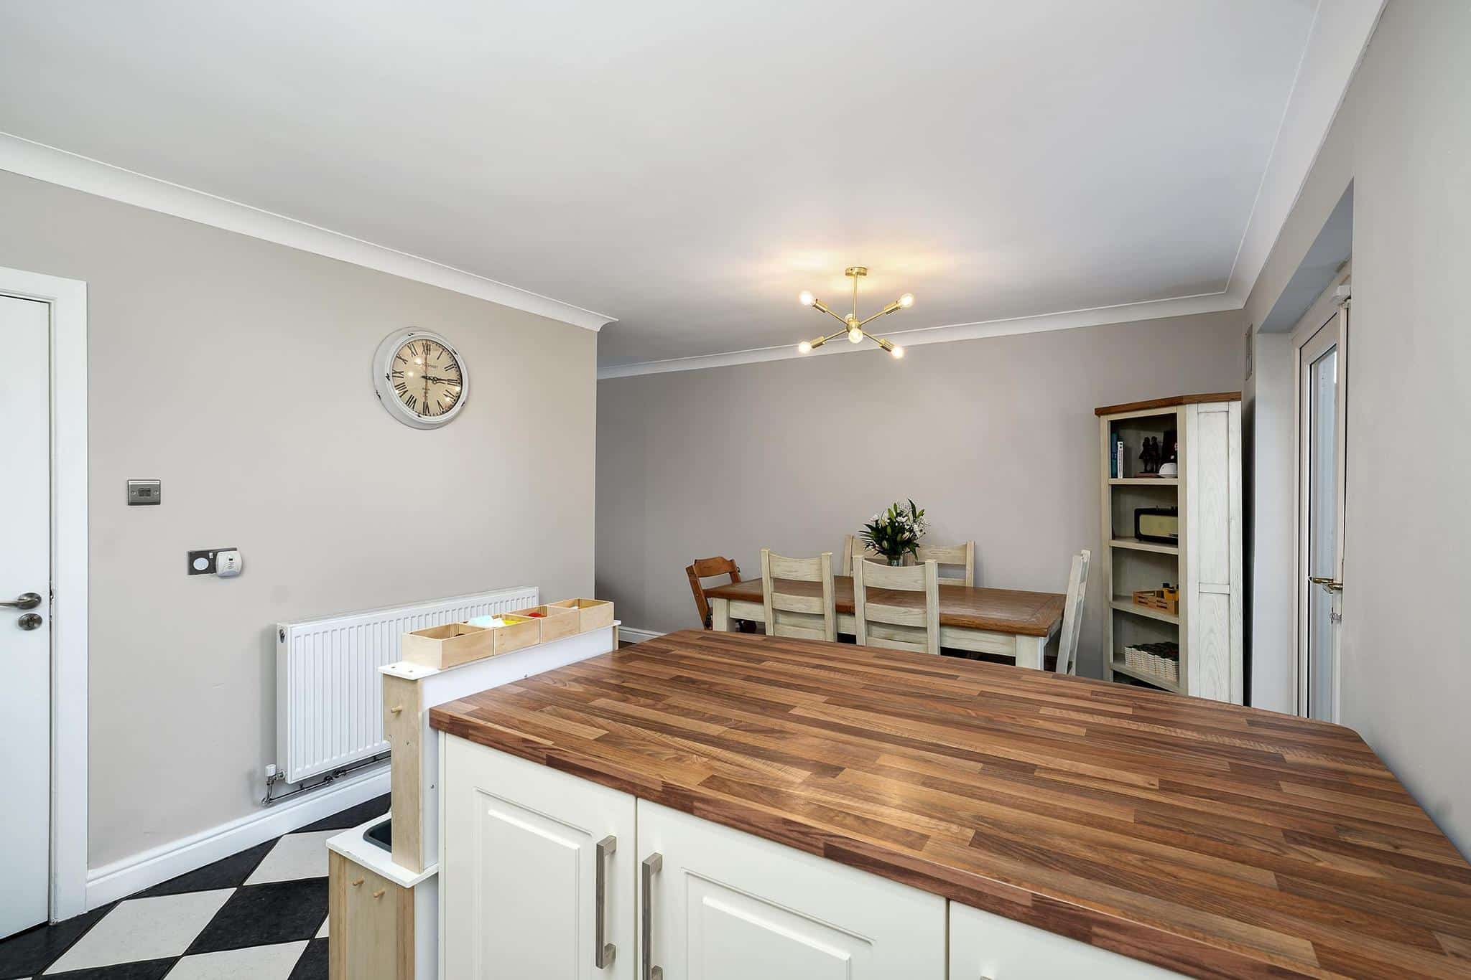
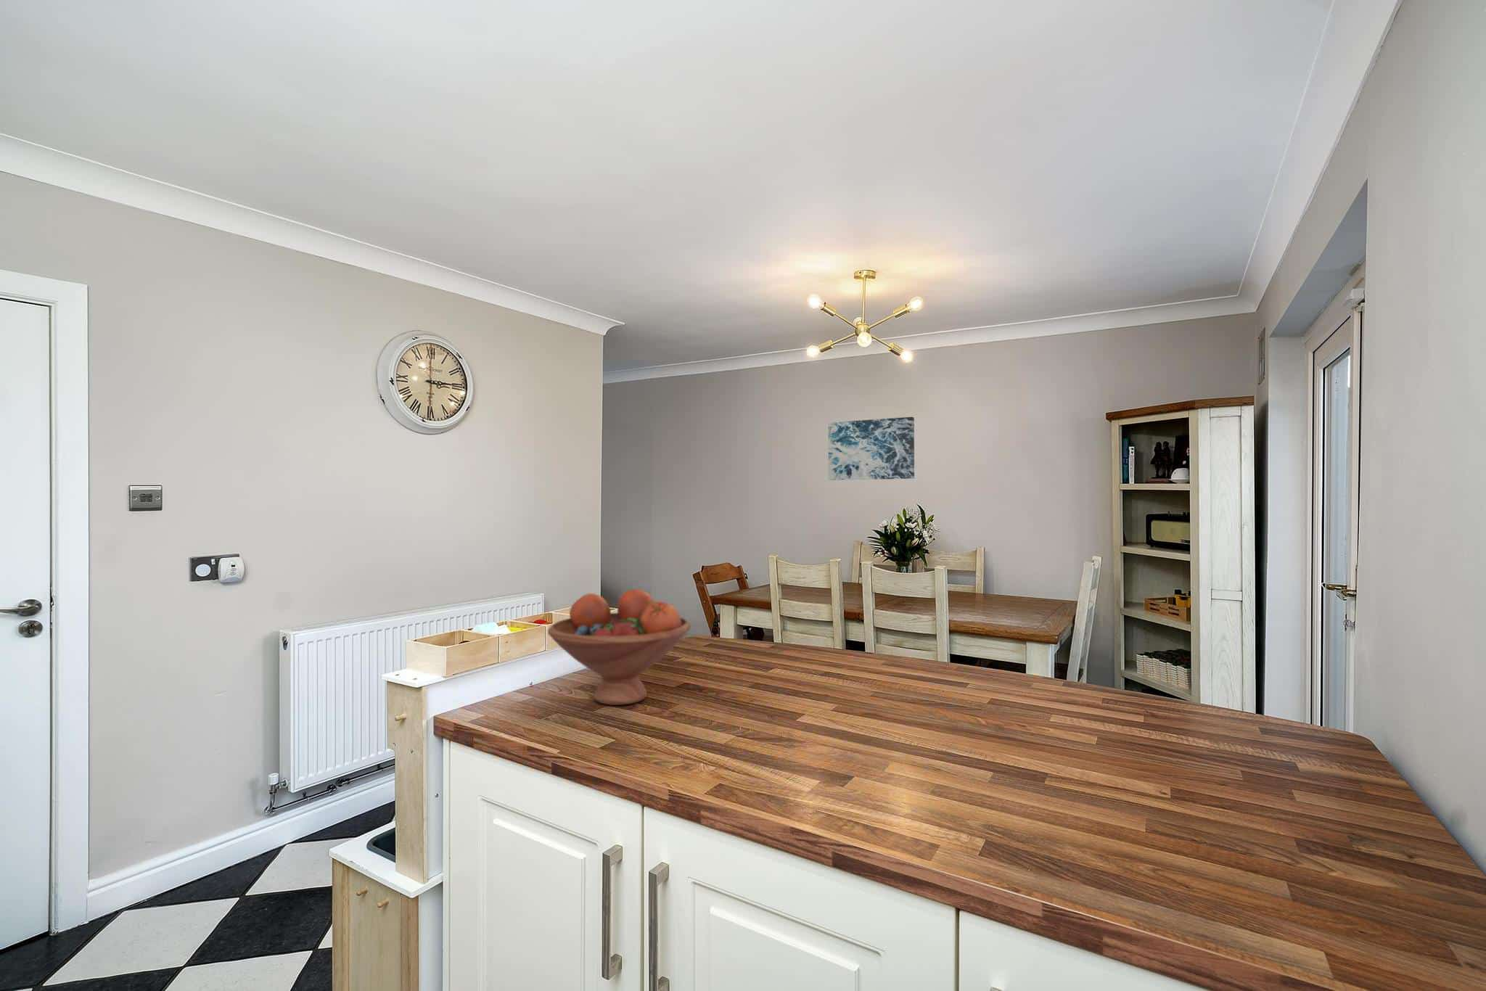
+ wall art [827,417,915,481]
+ fruit bowl [547,588,691,706]
